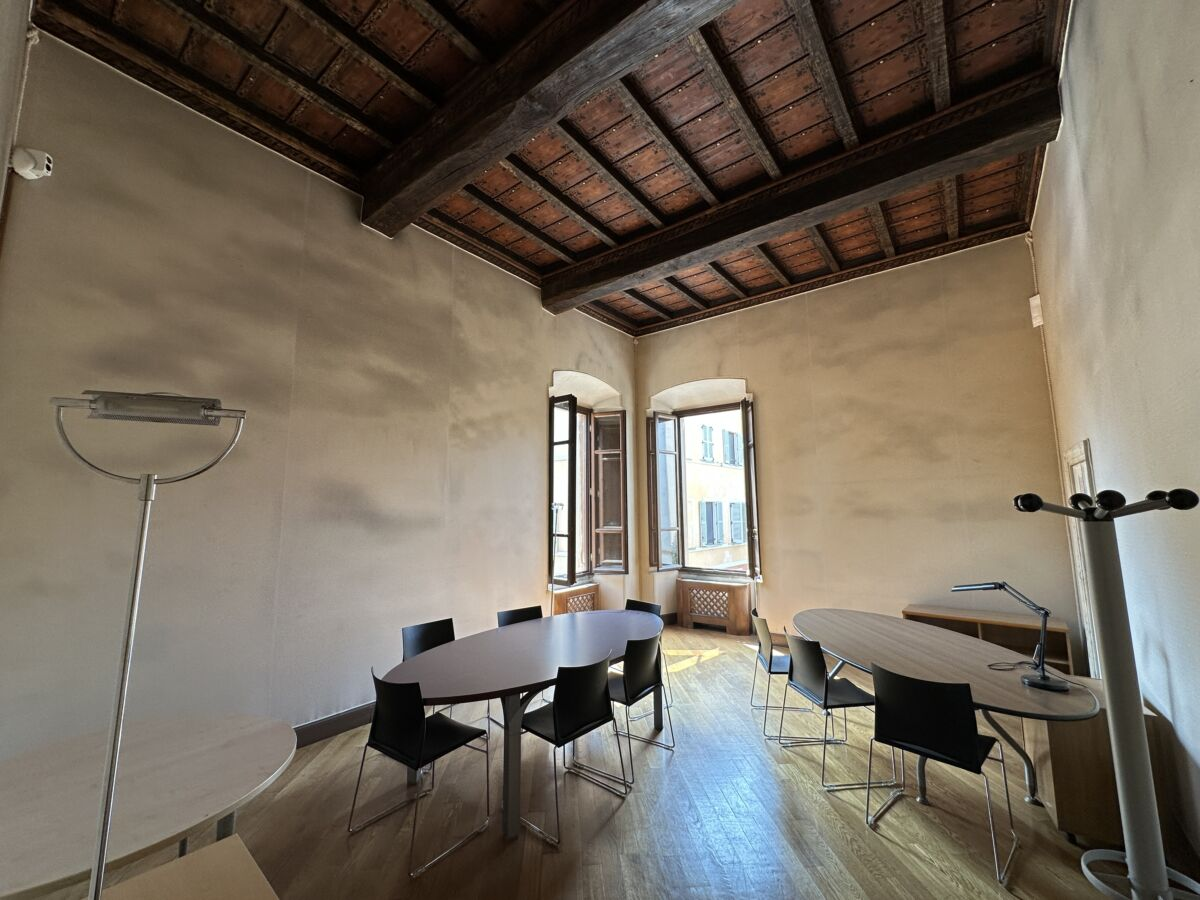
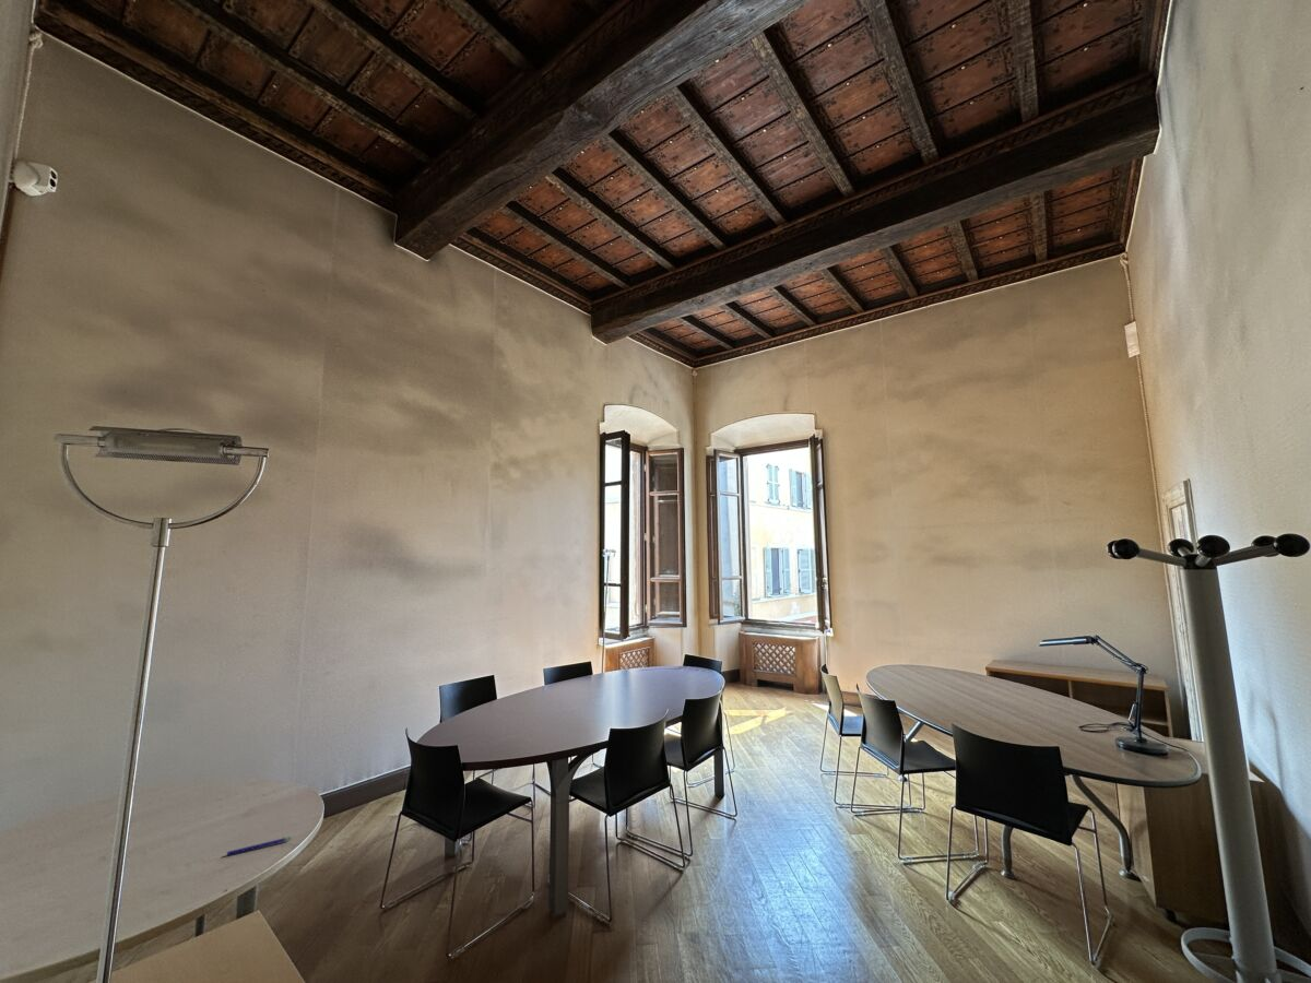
+ pen [226,836,292,856]
